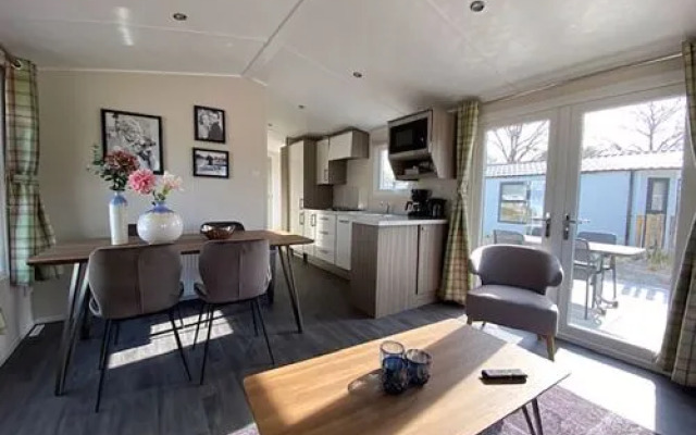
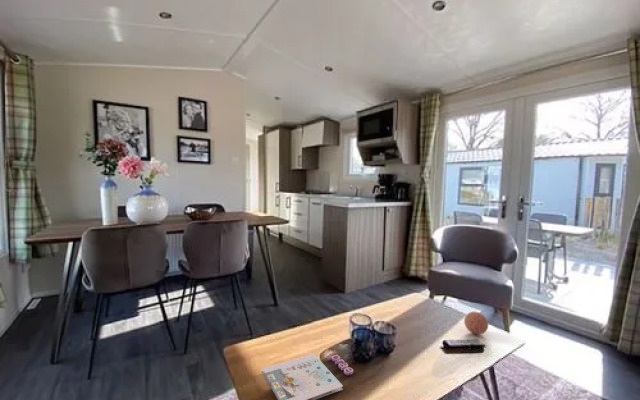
+ decorative ball [463,311,489,335]
+ magazine [261,353,354,400]
